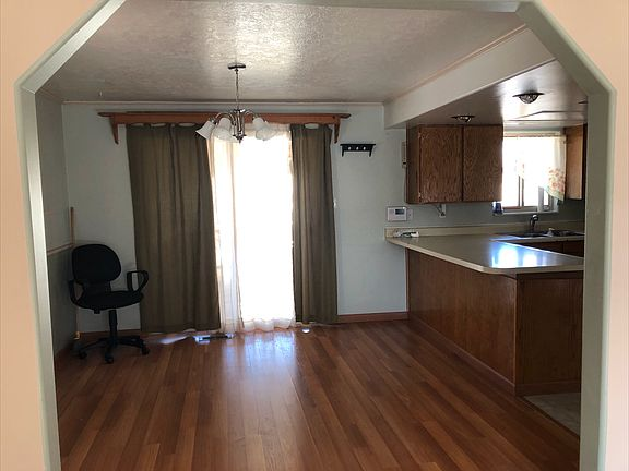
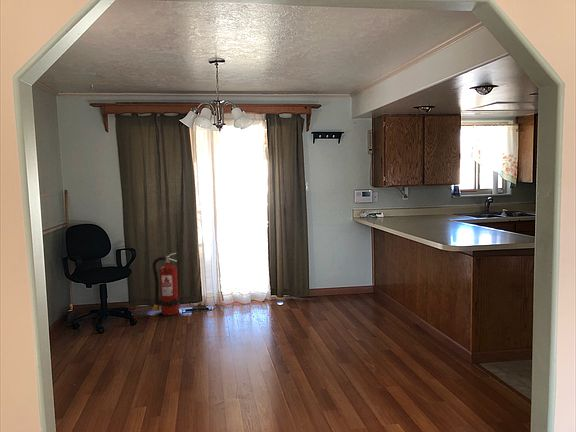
+ fire extinguisher [151,252,181,316]
